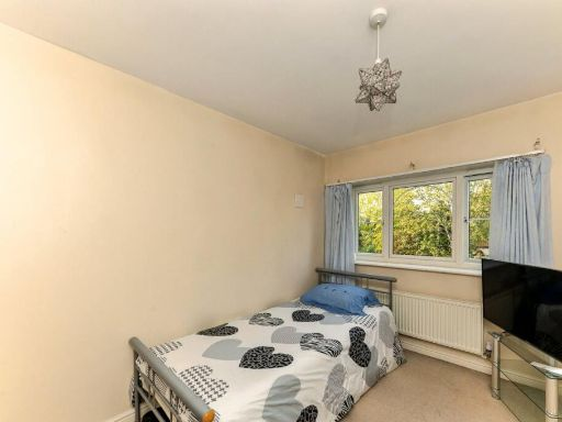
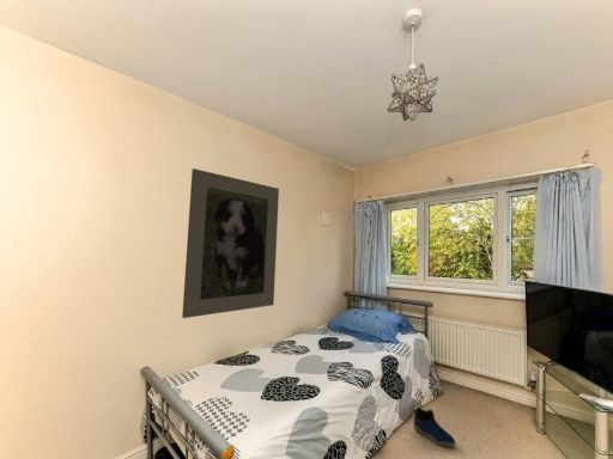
+ sneaker [413,406,456,448]
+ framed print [181,167,280,319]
